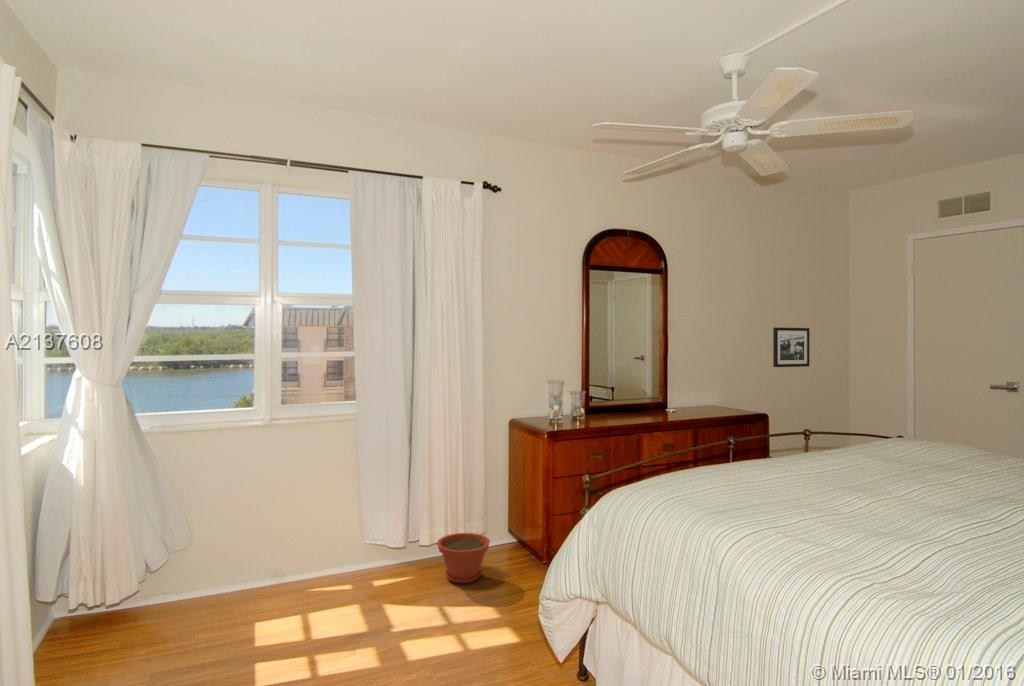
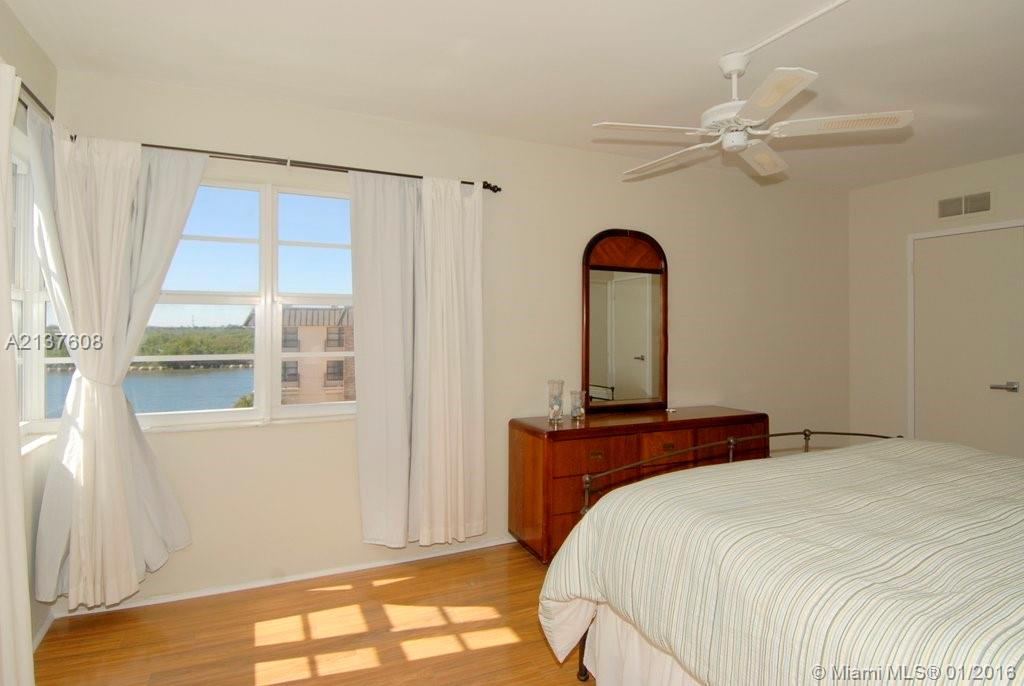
- plant pot [436,532,491,584]
- picture frame [772,326,810,368]
